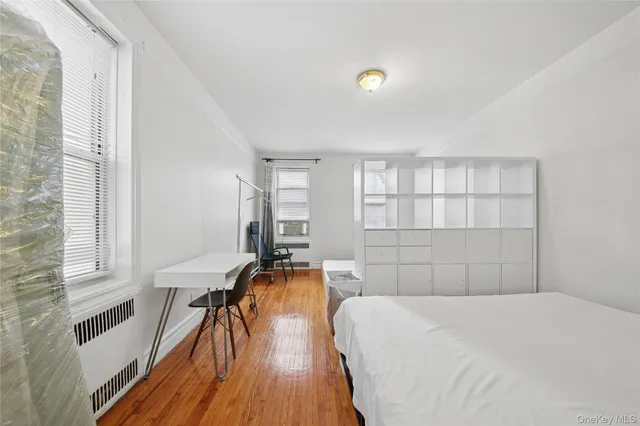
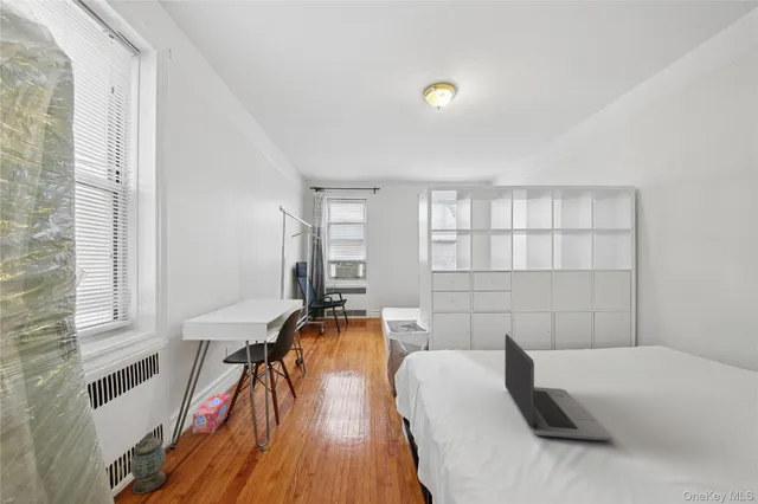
+ box [192,393,232,434]
+ lantern [129,432,167,495]
+ laptop computer [503,332,614,441]
